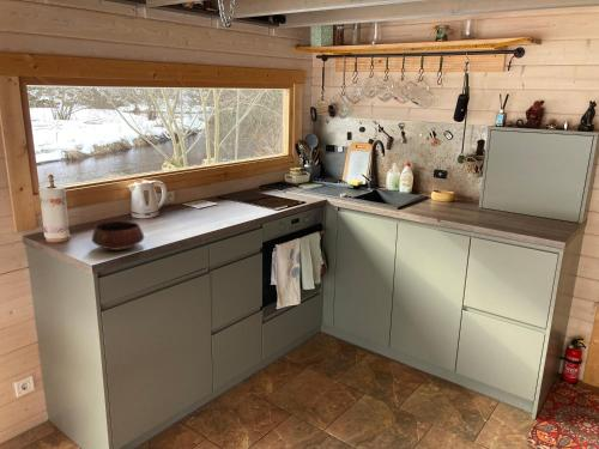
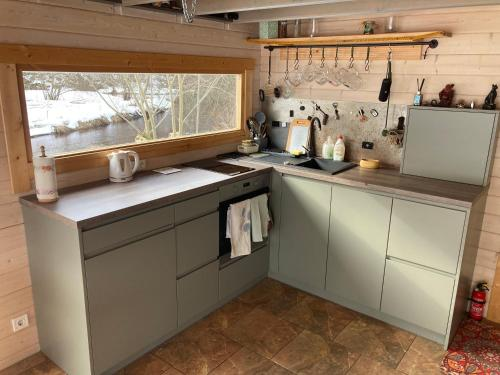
- bowl [91,220,145,251]
